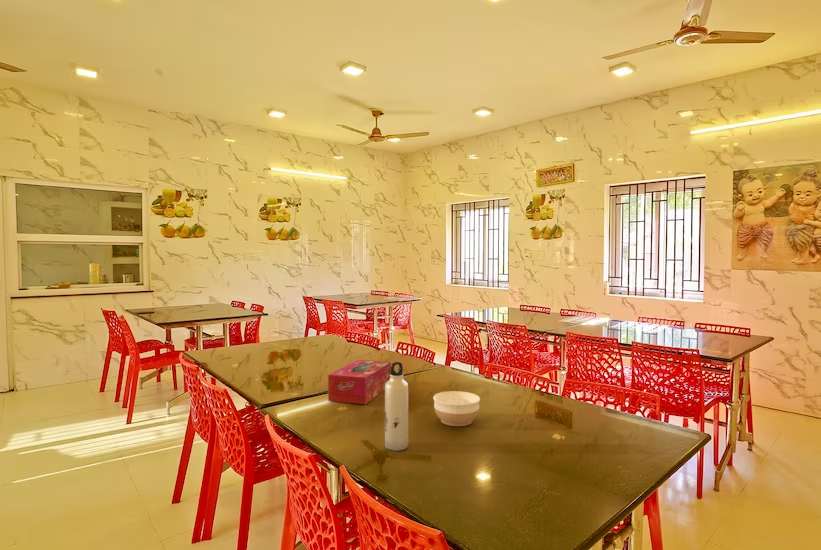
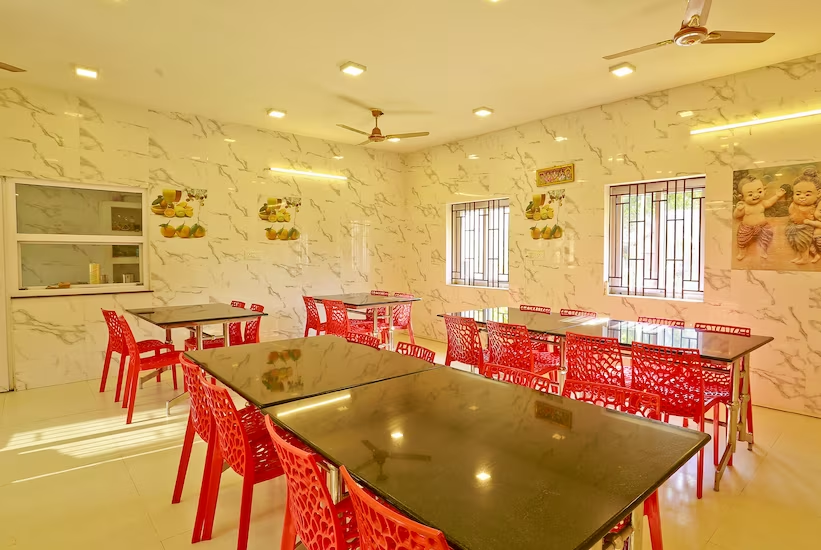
- bowl [432,390,481,427]
- water bottle [384,361,409,452]
- tissue box [327,359,392,405]
